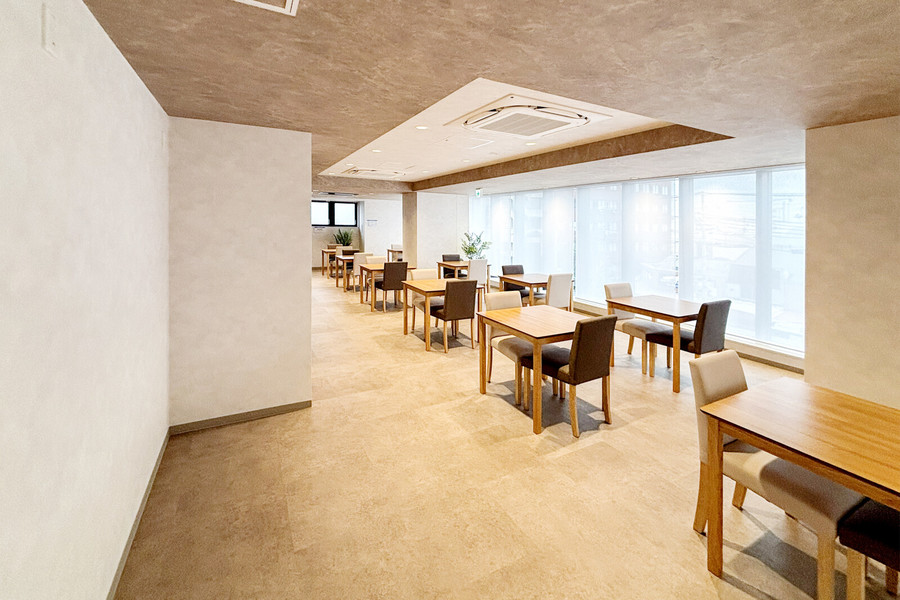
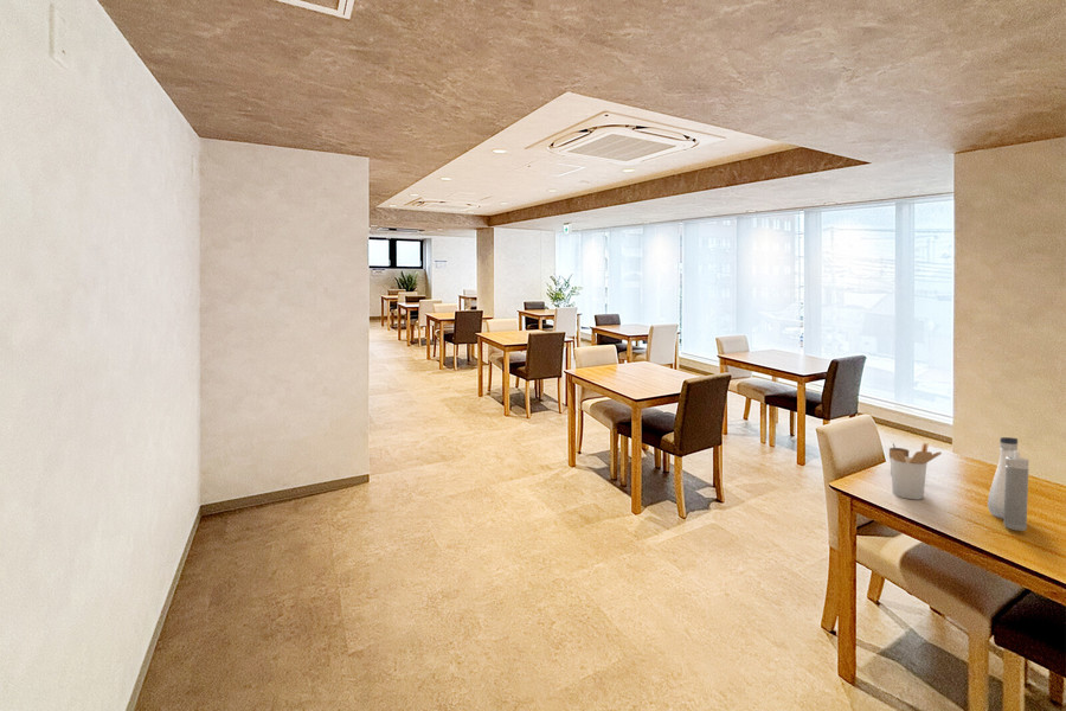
+ cup [888,442,911,475]
+ water bottle [987,436,1030,532]
+ utensil holder [888,442,943,500]
